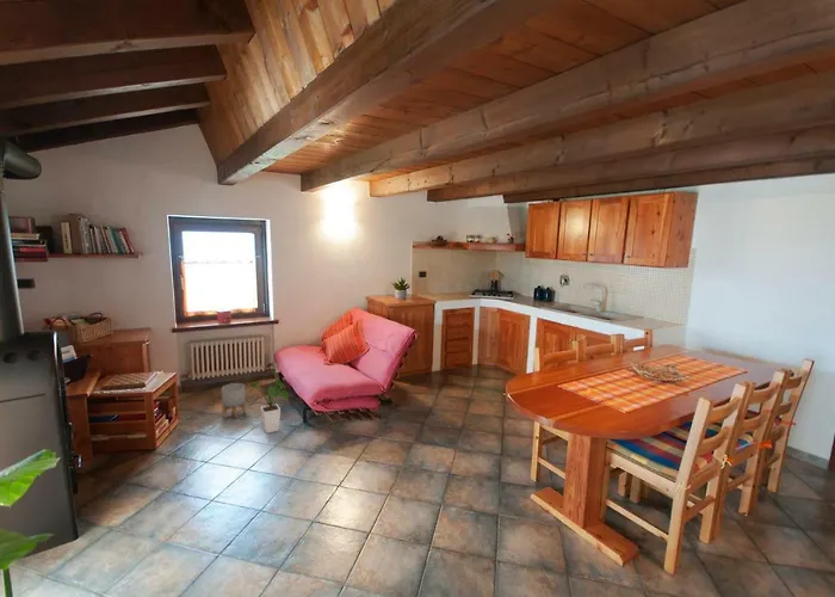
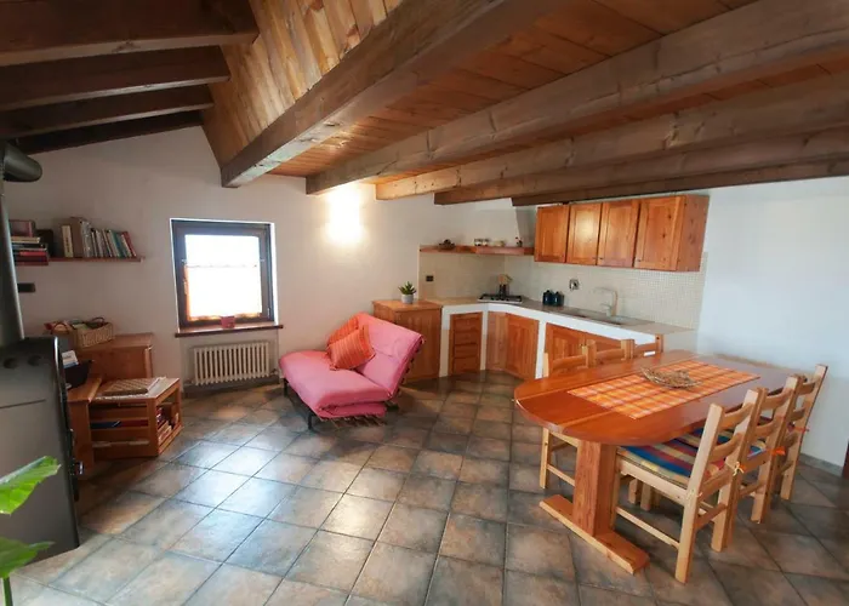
- house plant [246,368,290,435]
- planter [221,382,247,420]
